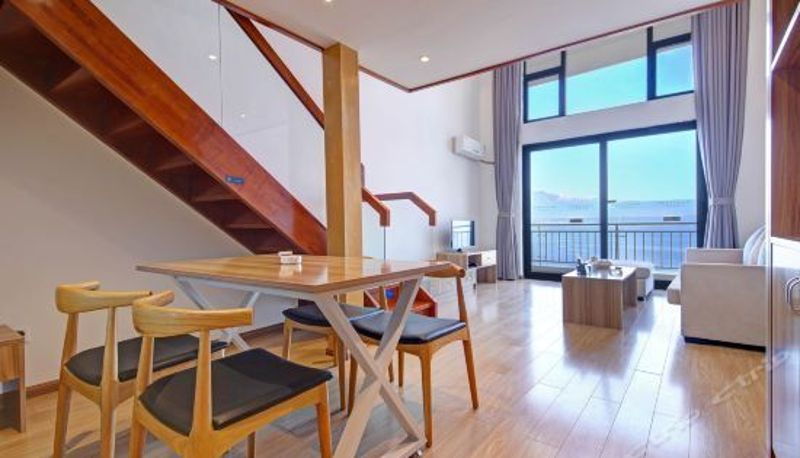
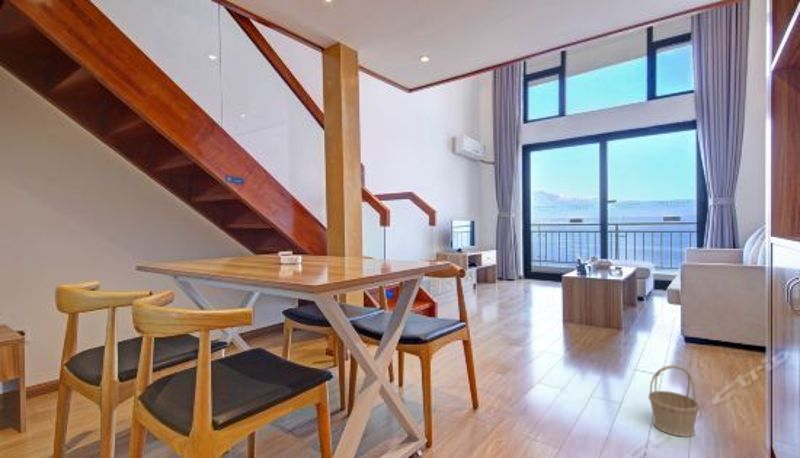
+ basket [647,364,701,438]
